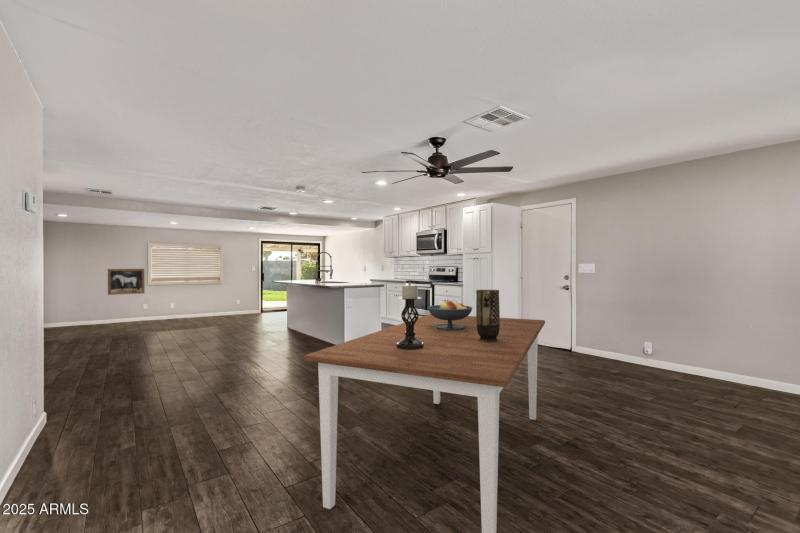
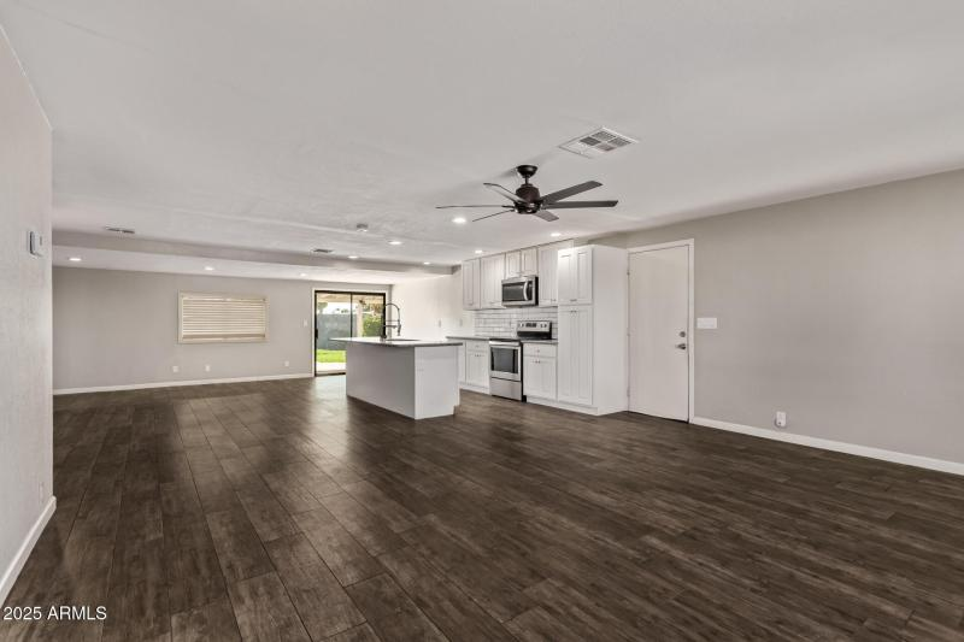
- candle holder [396,282,424,350]
- dining table [303,313,546,533]
- vase [475,289,501,342]
- wall art [107,268,145,296]
- fruit bowl [427,300,473,330]
